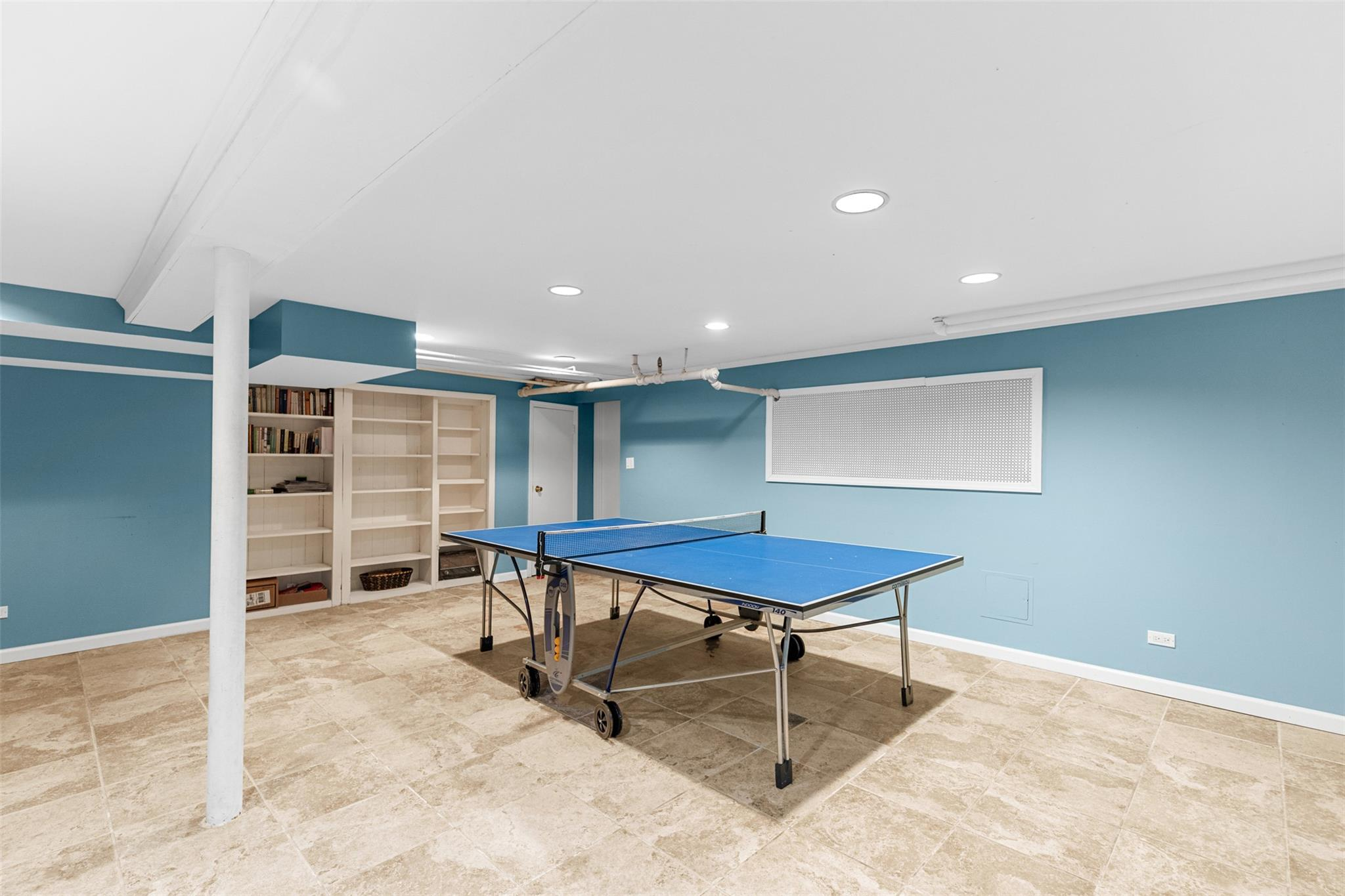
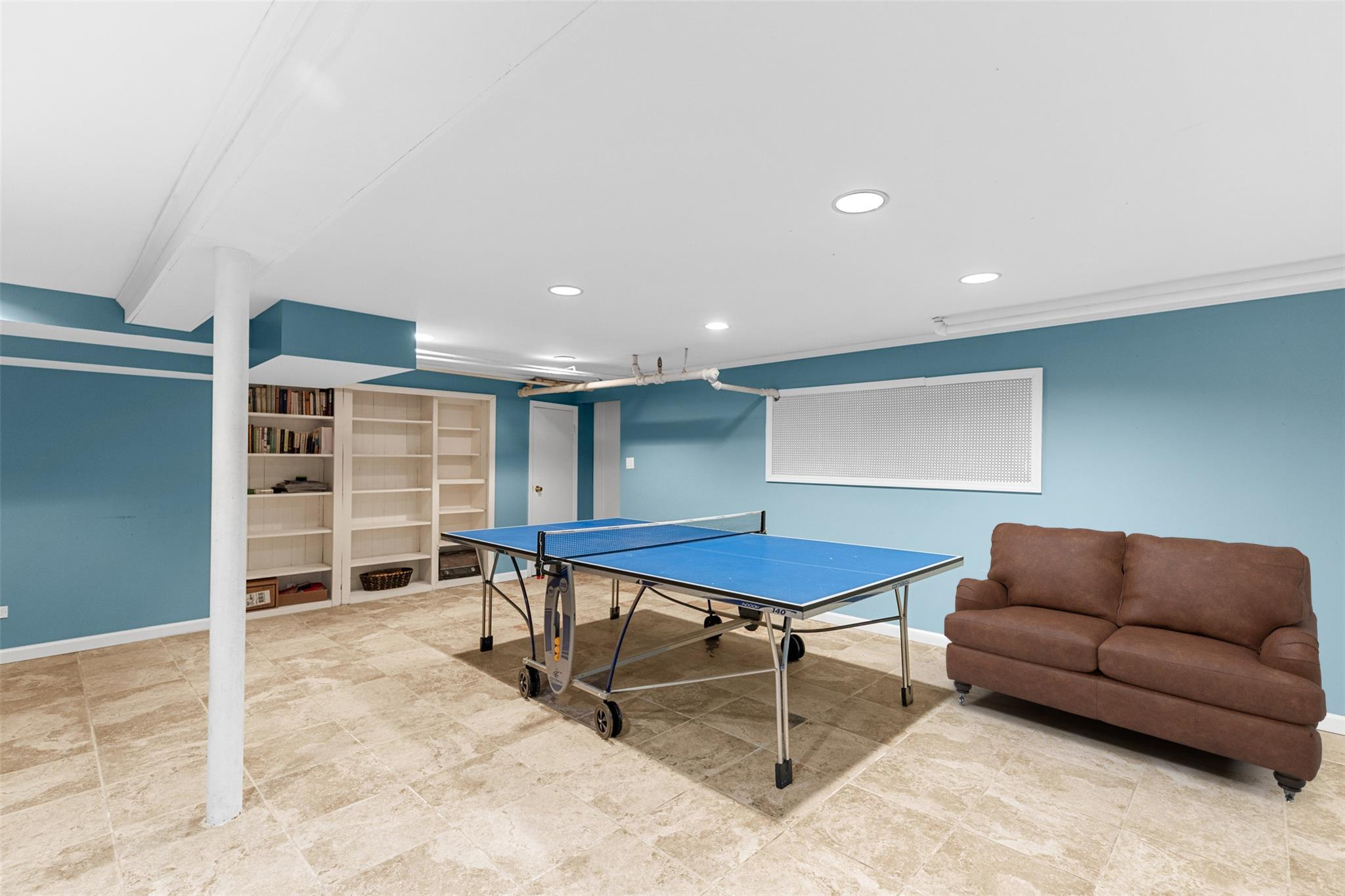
+ sofa [944,522,1327,803]
